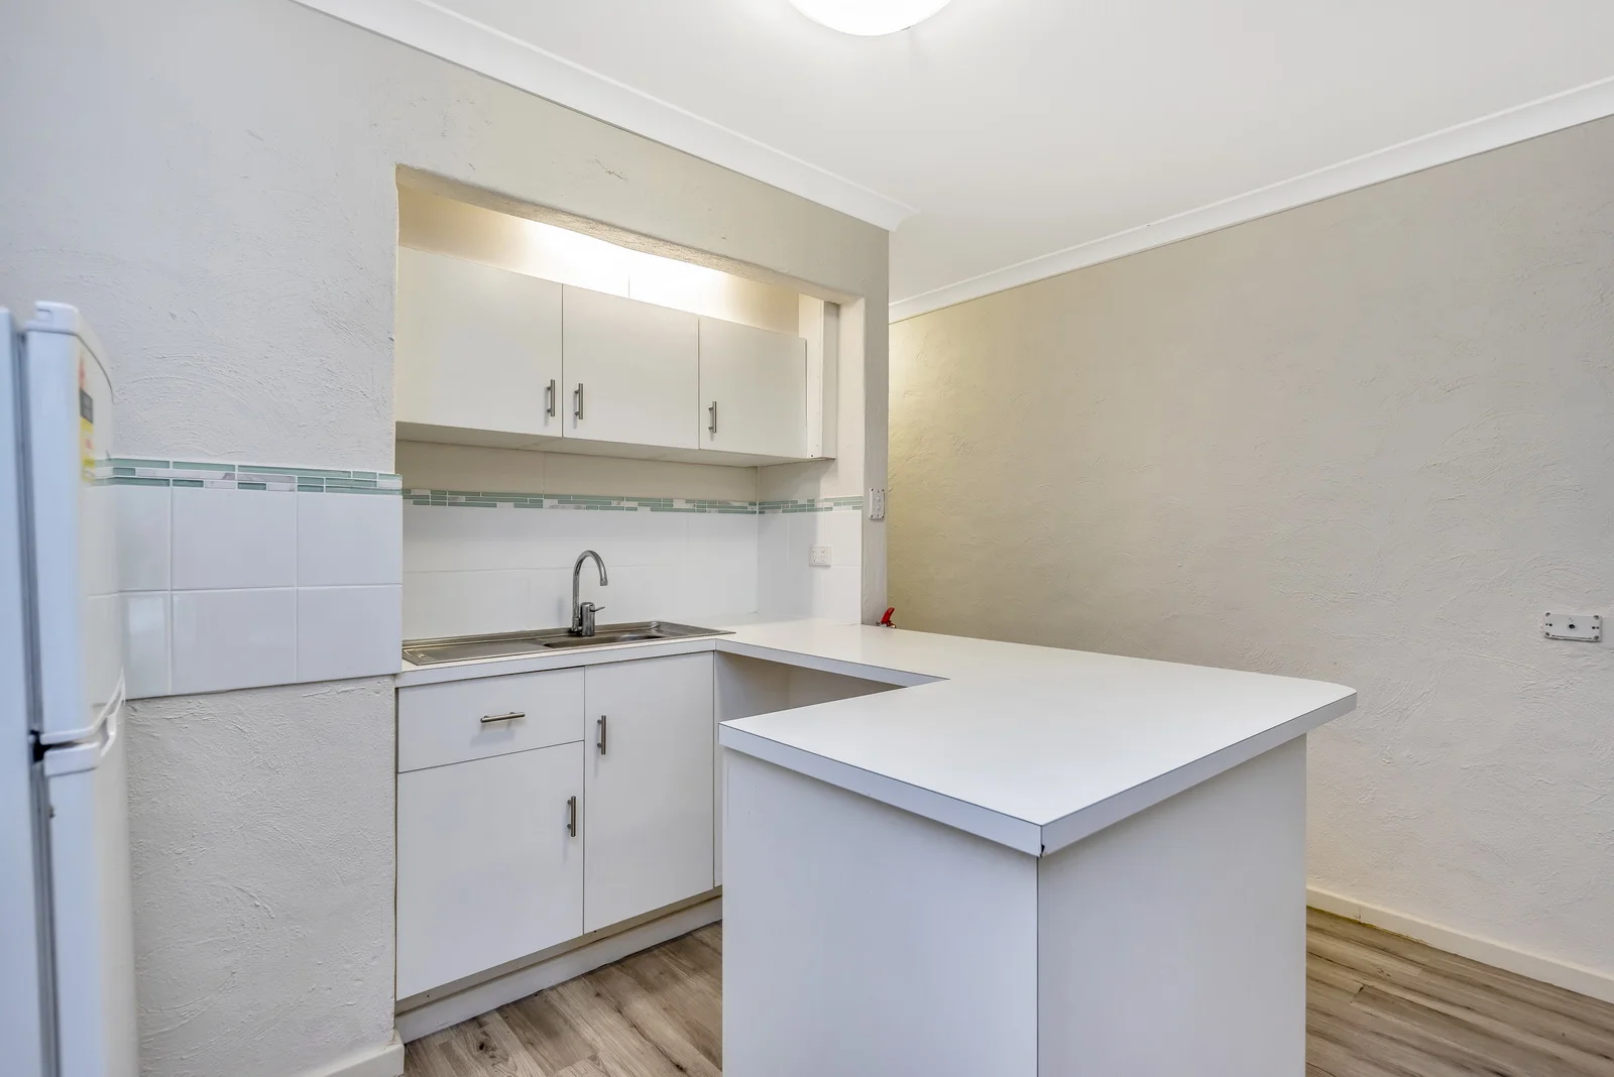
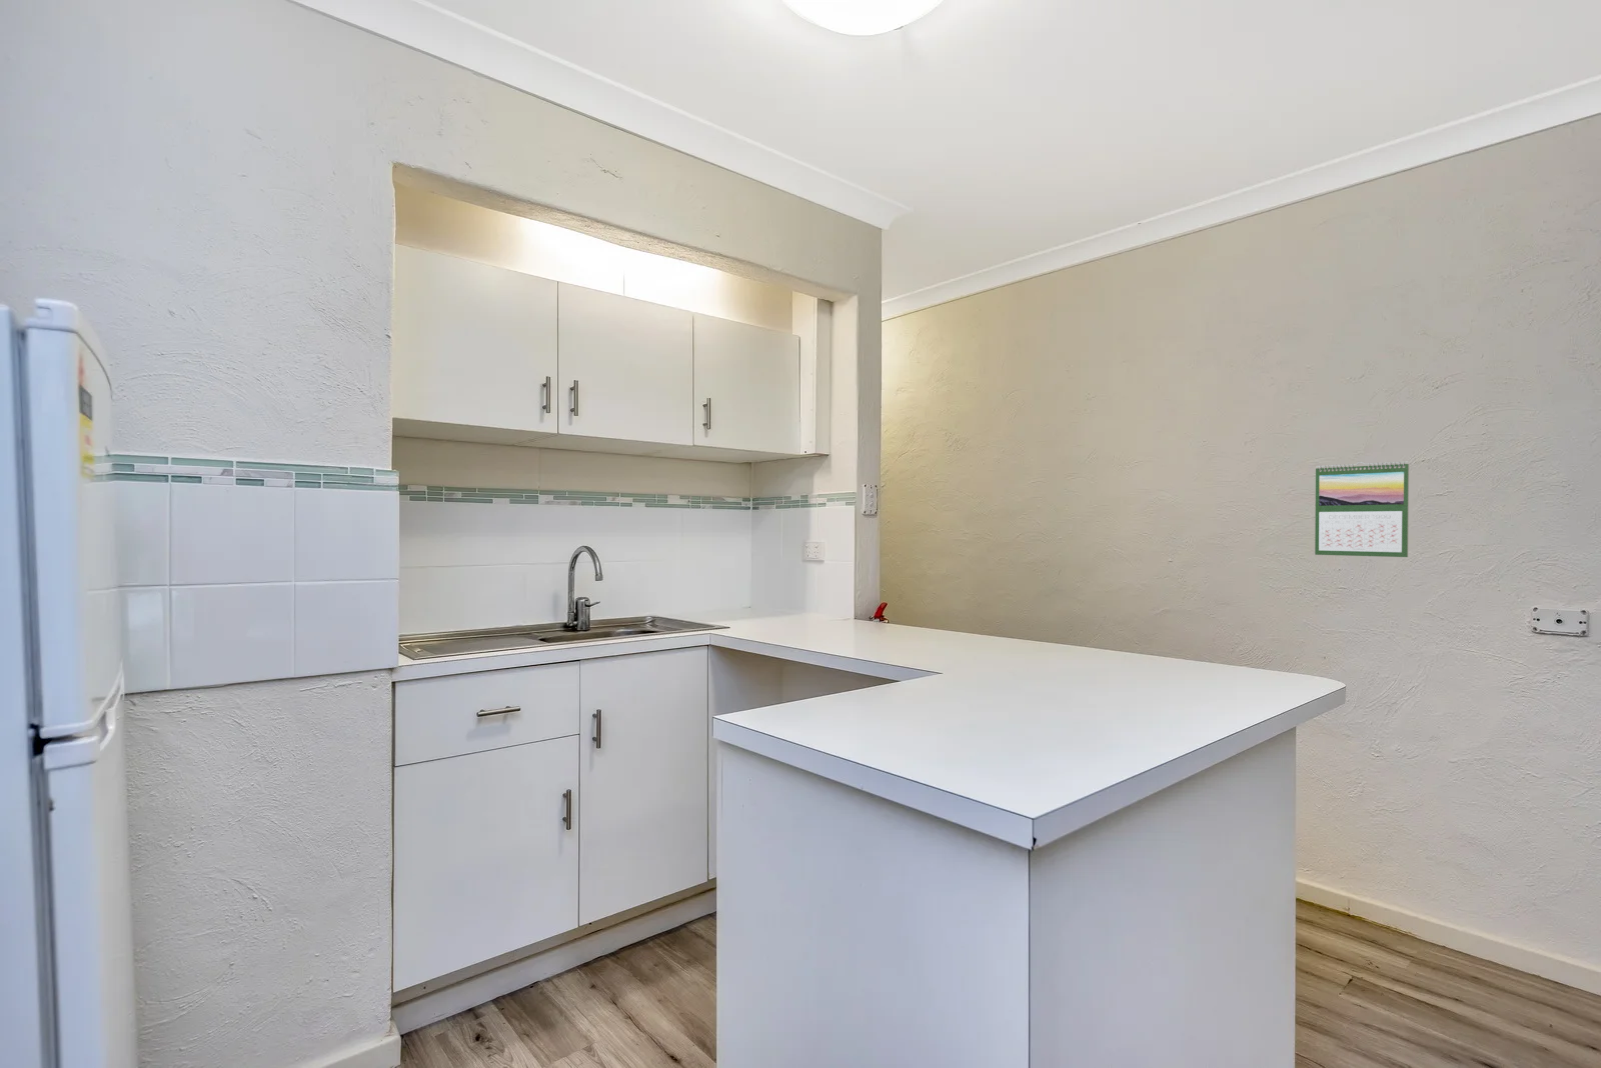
+ calendar [1314,460,1410,558]
